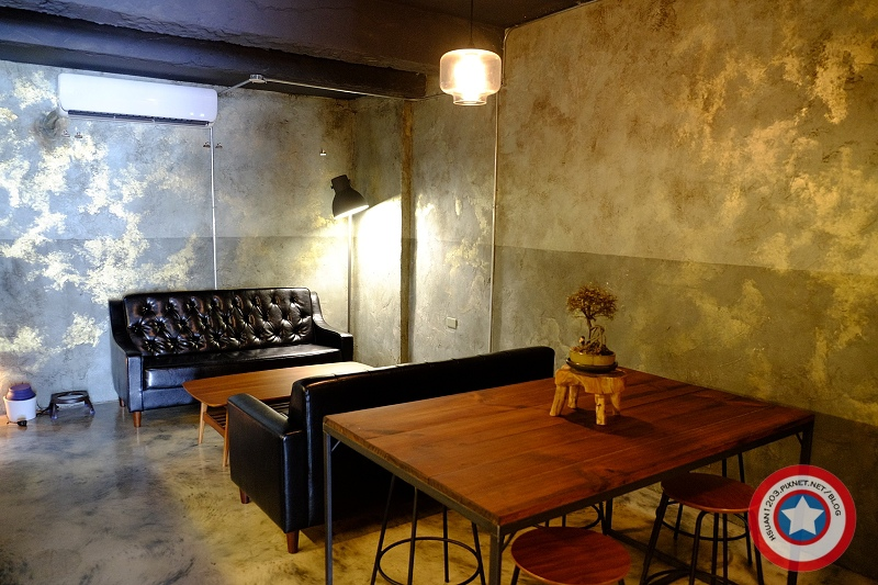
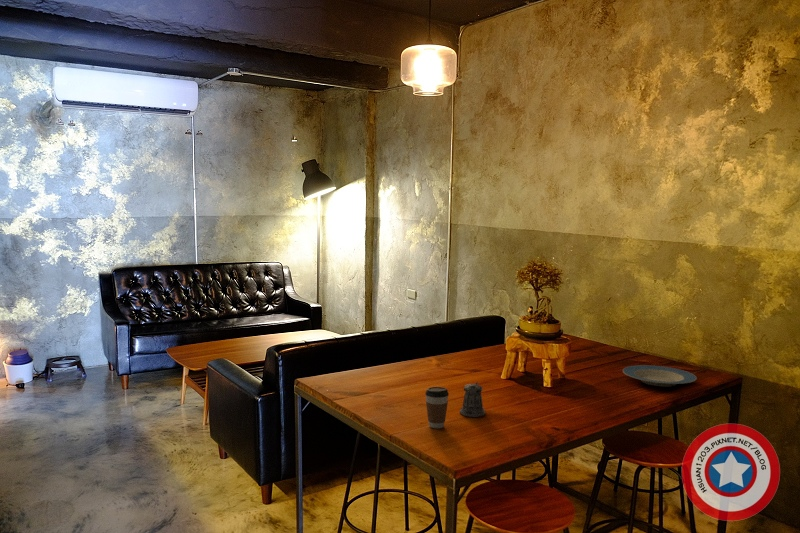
+ plate [622,364,698,388]
+ pepper shaker [459,381,486,418]
+ coffee cup [425,386,450,429]
